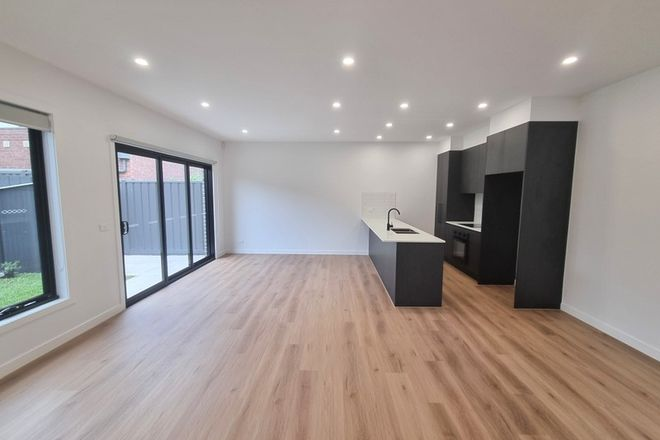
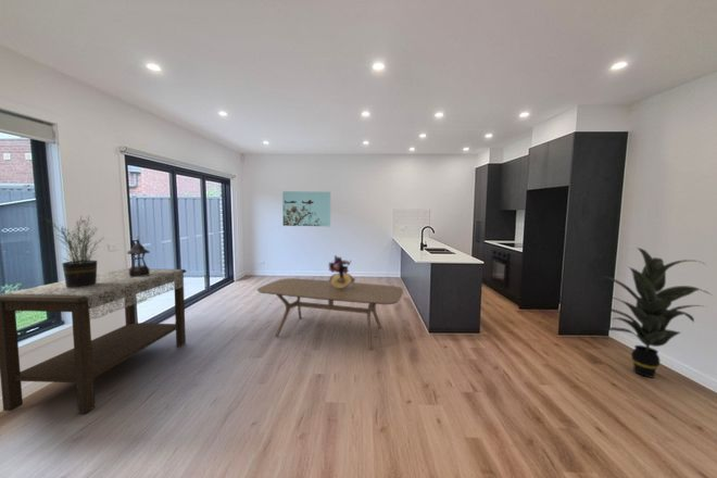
+ indoor plant [598,247,712,379]
+ potted plant [41,215,104,288]
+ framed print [281,190,331,227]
+ bouquet [327,254,356,290]
+ lantern [126,236,151,277]
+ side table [0,267,188,414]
+ dining table [256,277,404,351]
